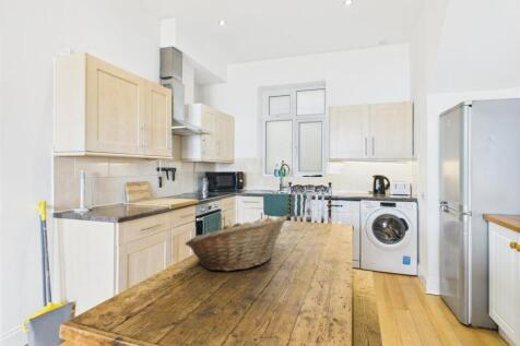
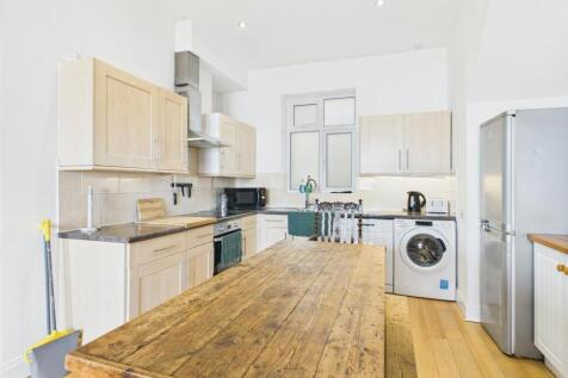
- fruit basket [184,215,288,272]
